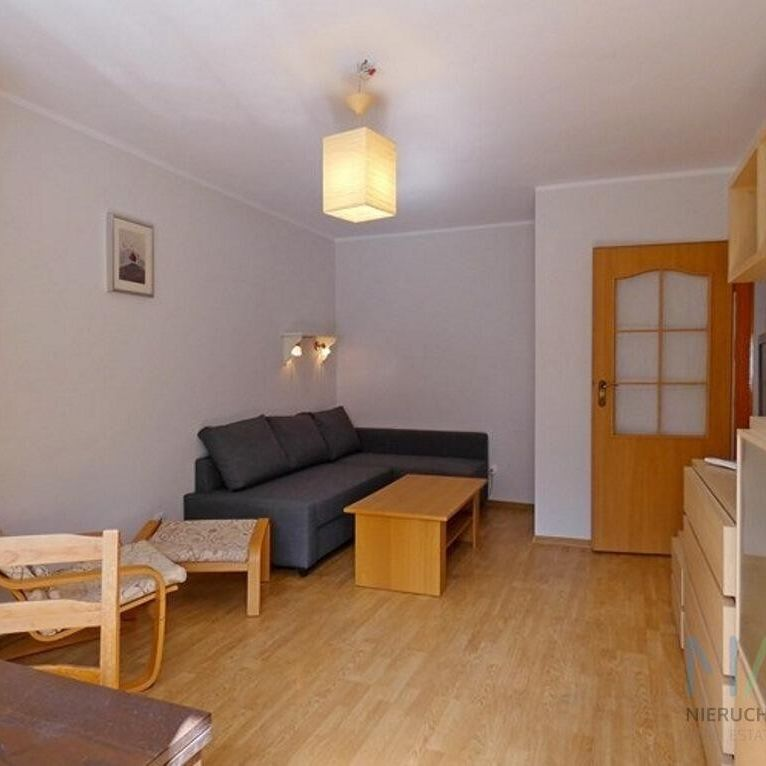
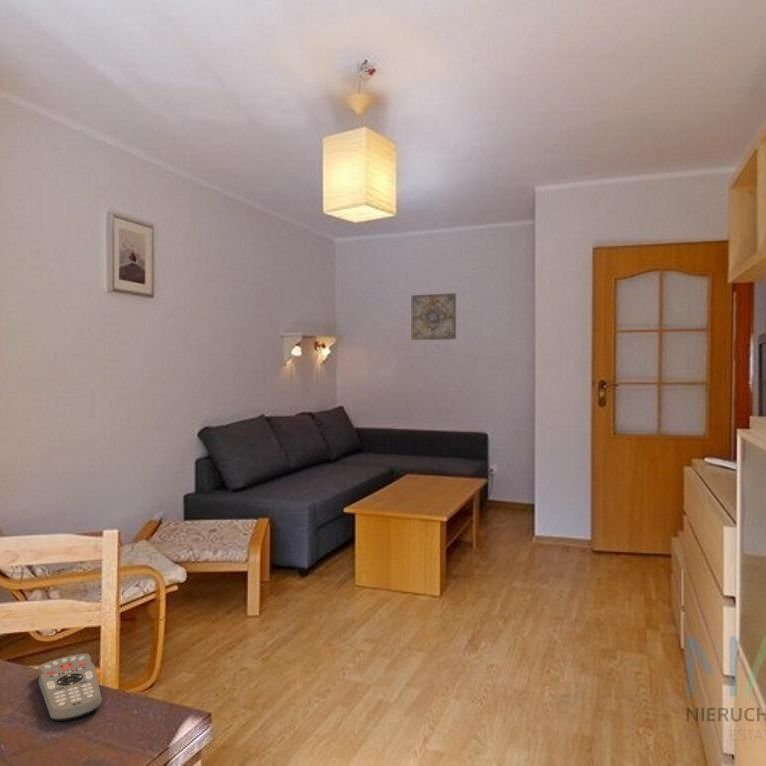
+ wall art [411,292,457,341]
+ remote control [37,653,103,722]
